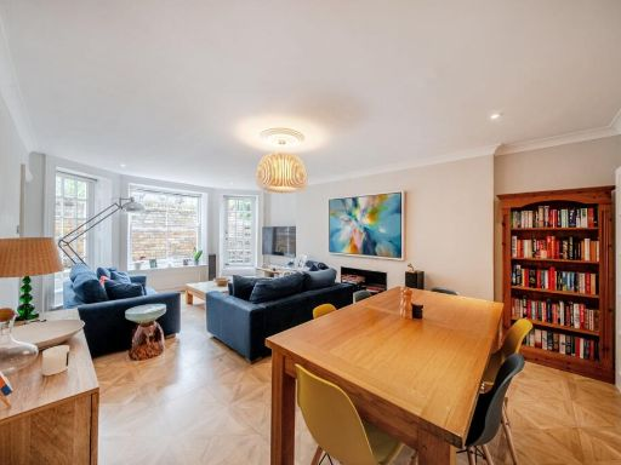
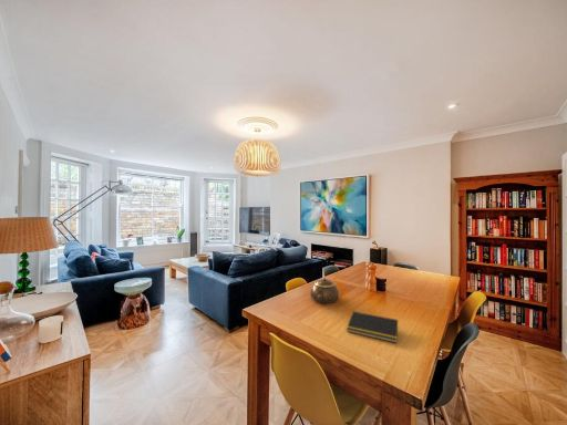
+ notepad [346,310,399,344]
+ teapot [309,278,340,303]
